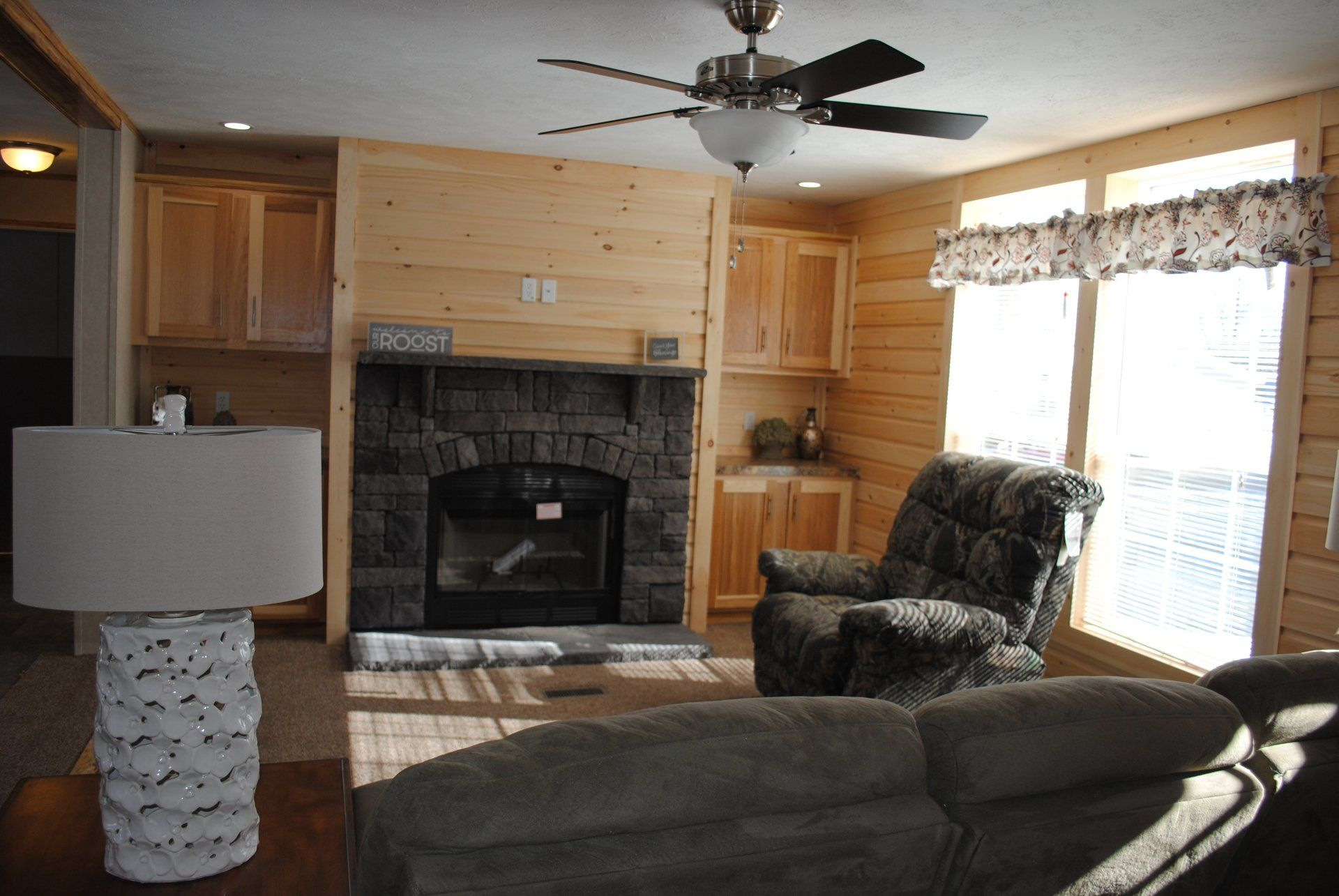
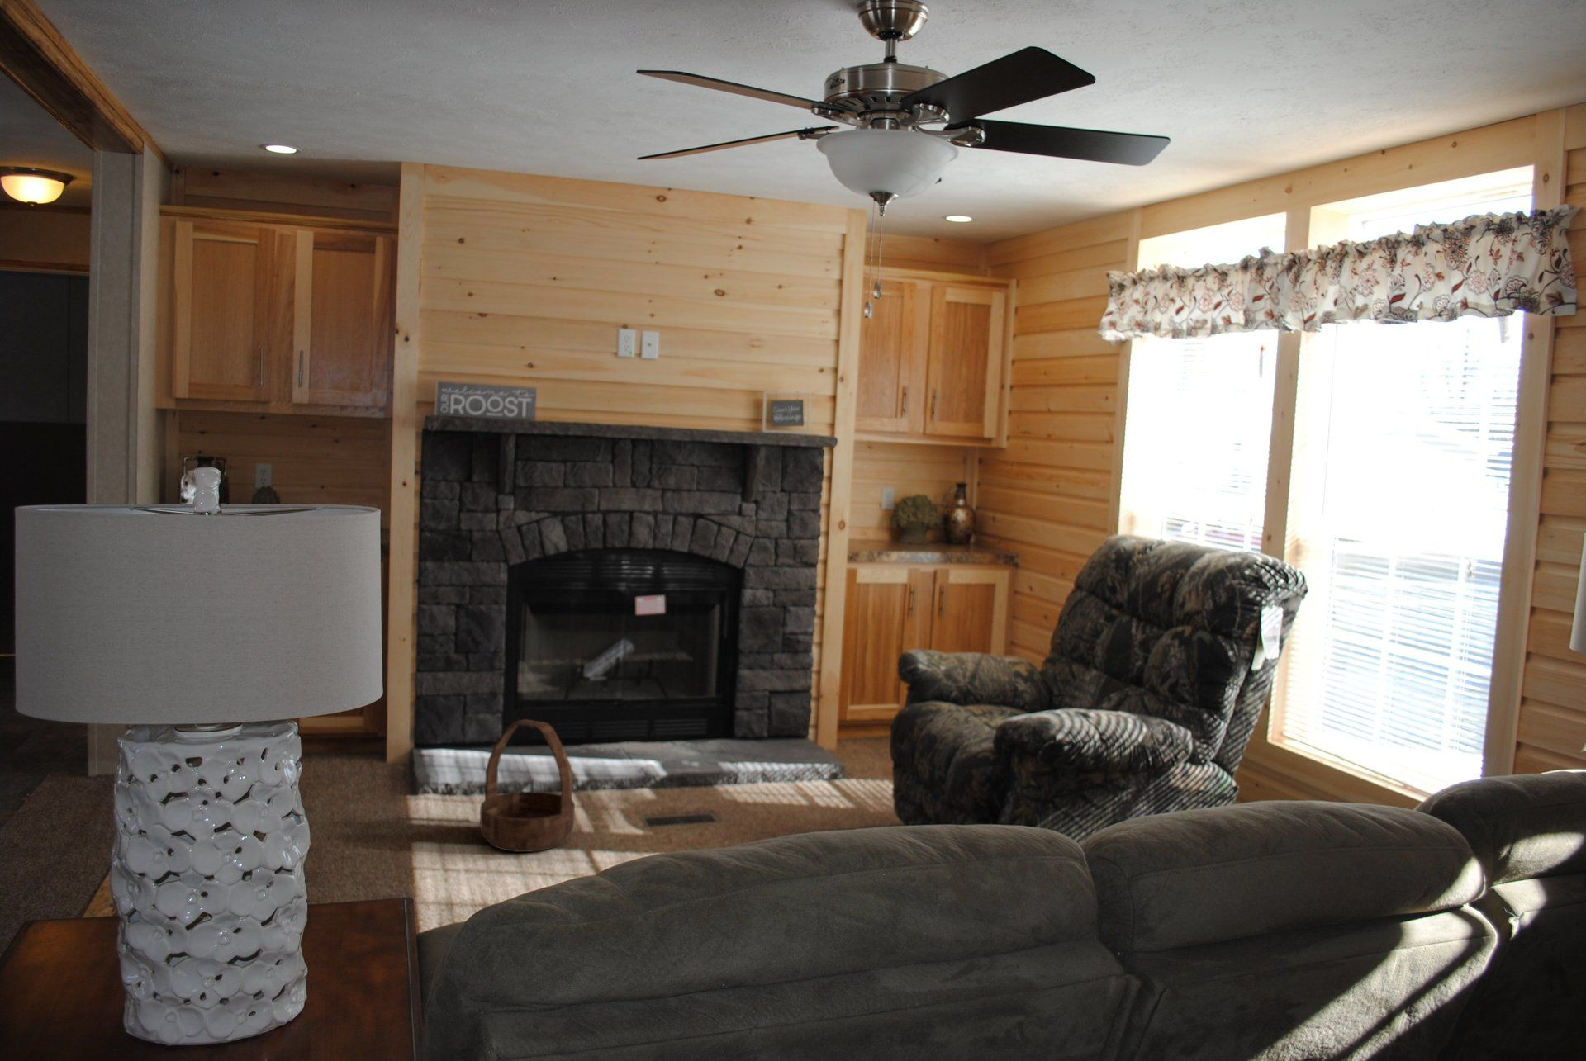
+ basket [479,719,576,853]
